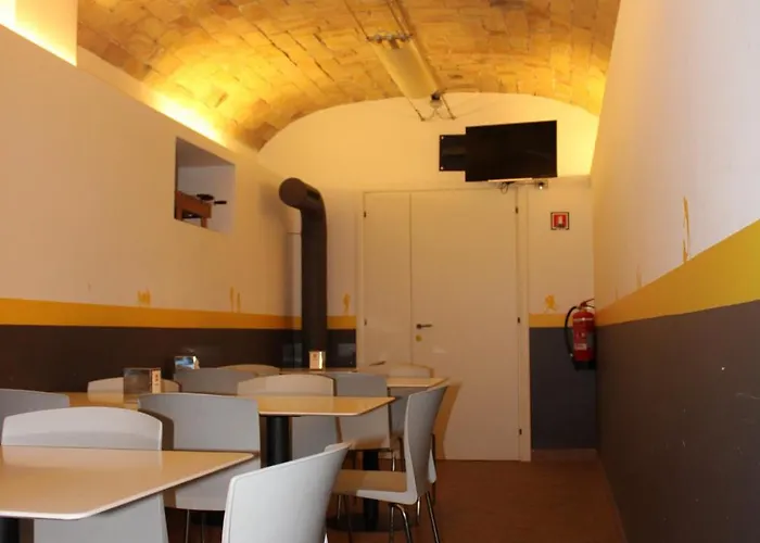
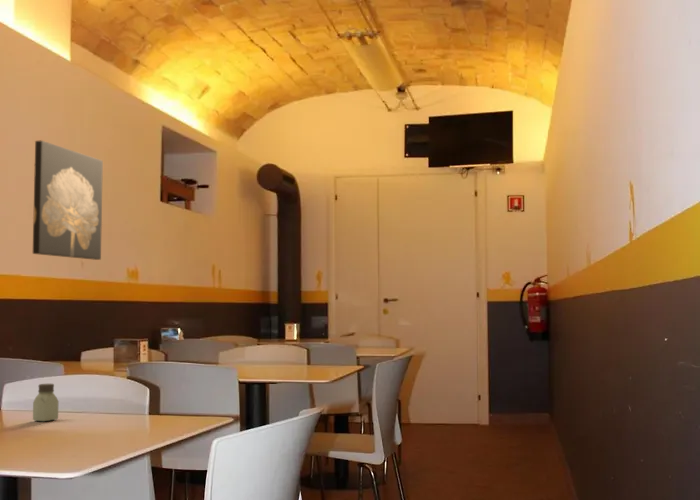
+ wall art [32,139,104,261]
+ saltshaker [32,383,60,422]
